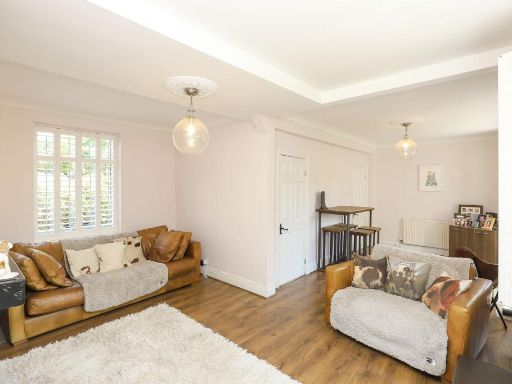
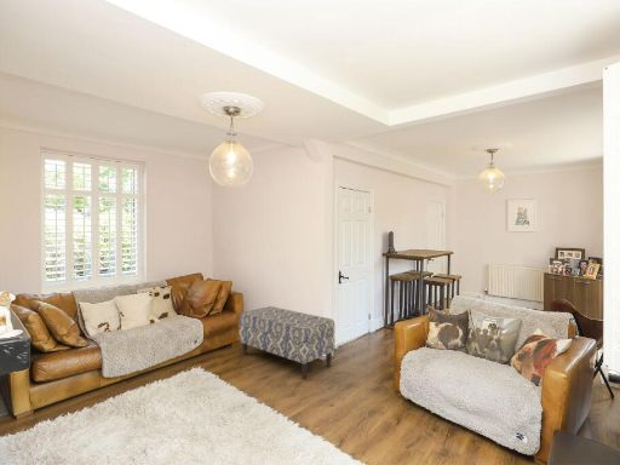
+ bench [237,305,335,379]
